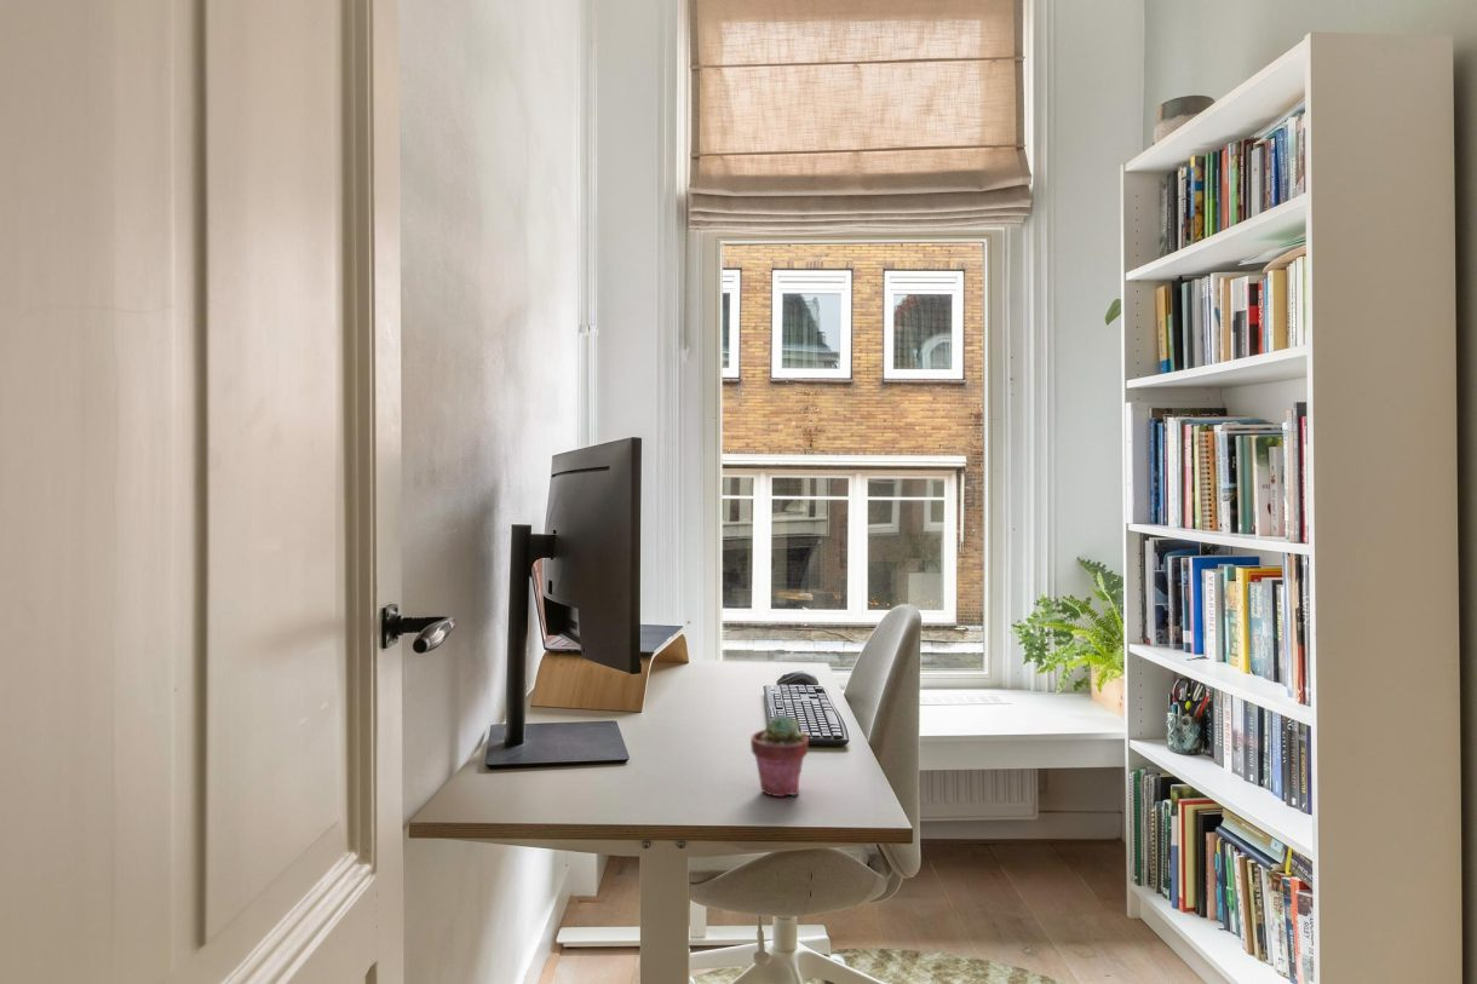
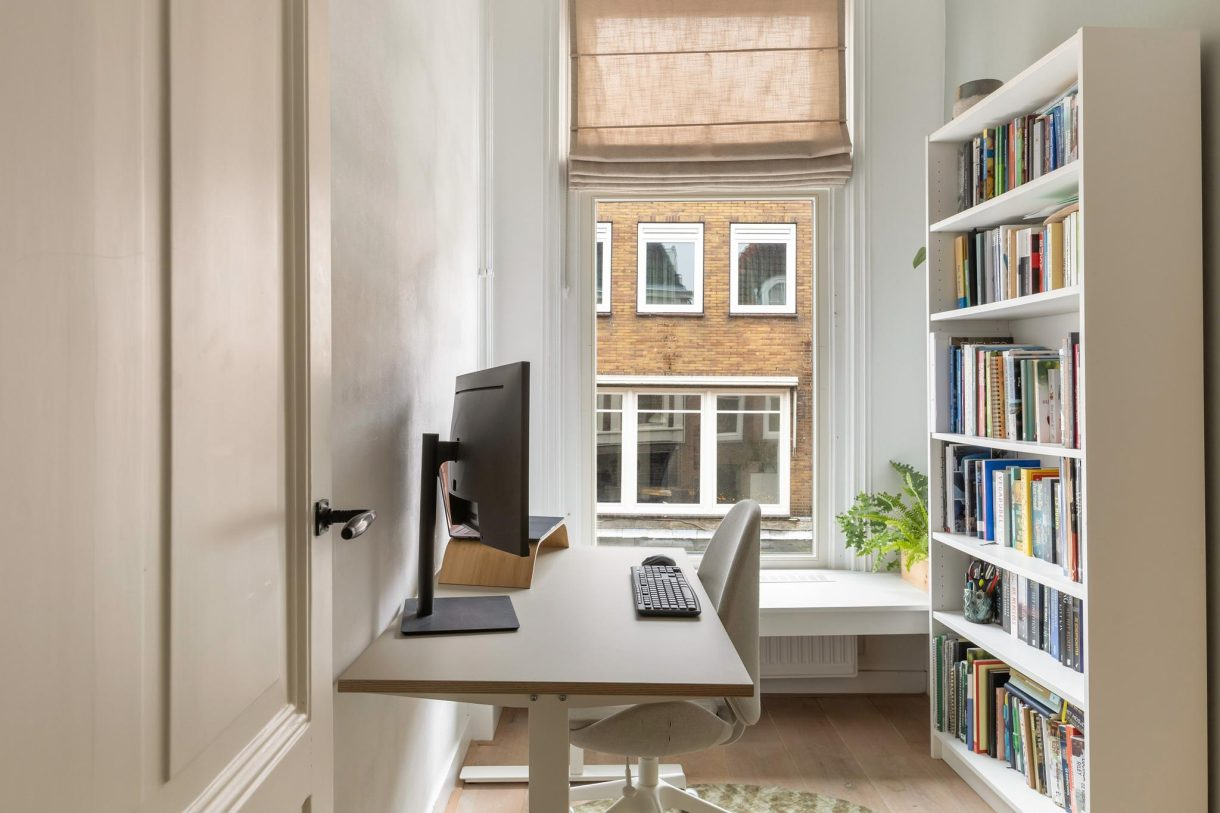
- potted succulent [749,713,810,798]
